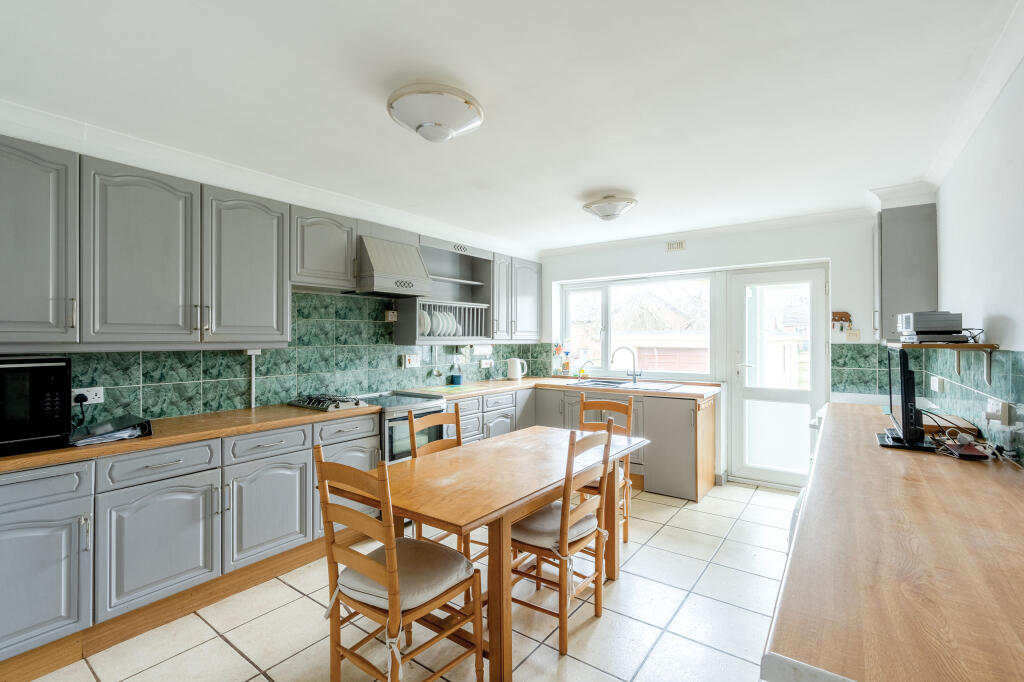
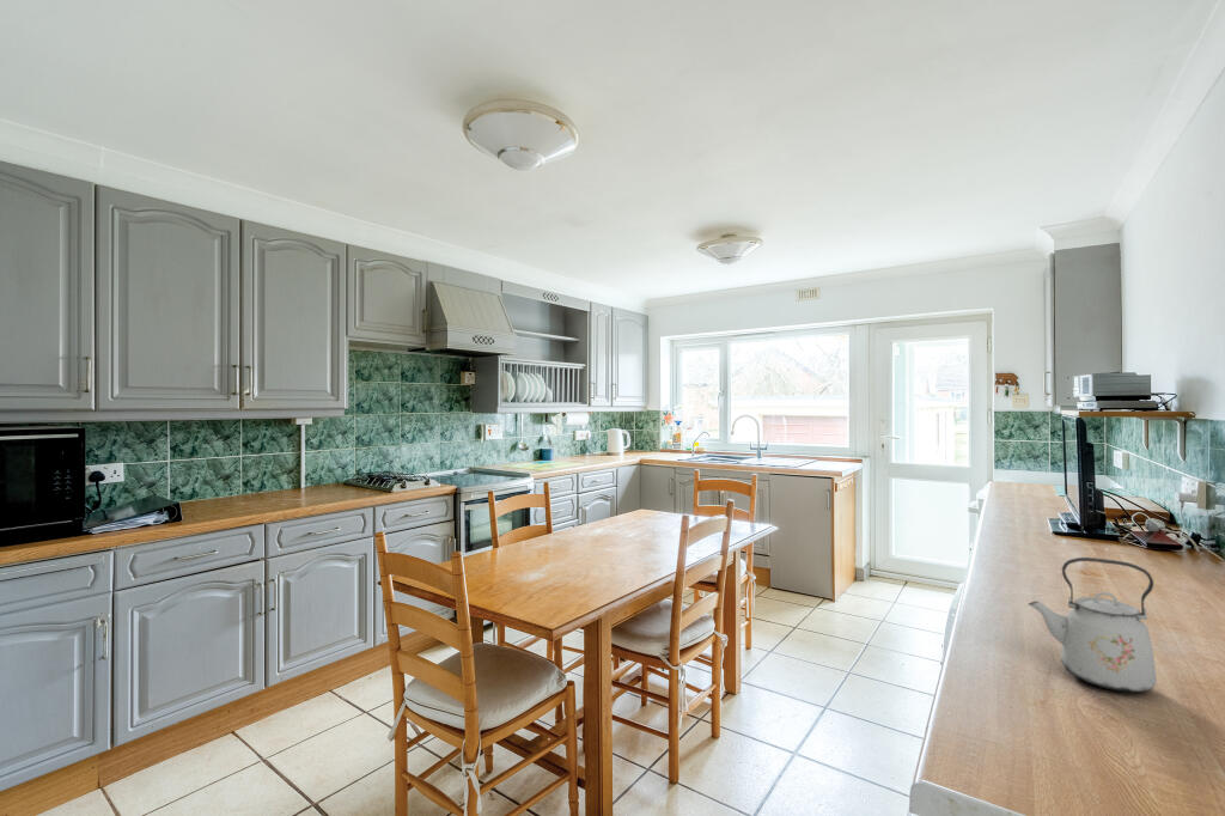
+ kettle [1028,556,1158,694]
